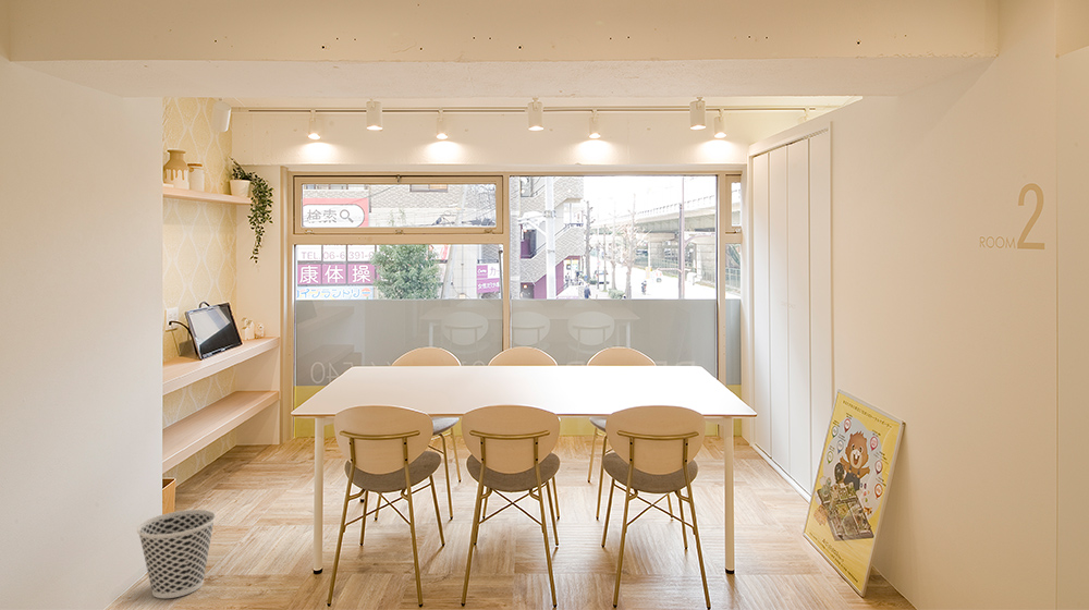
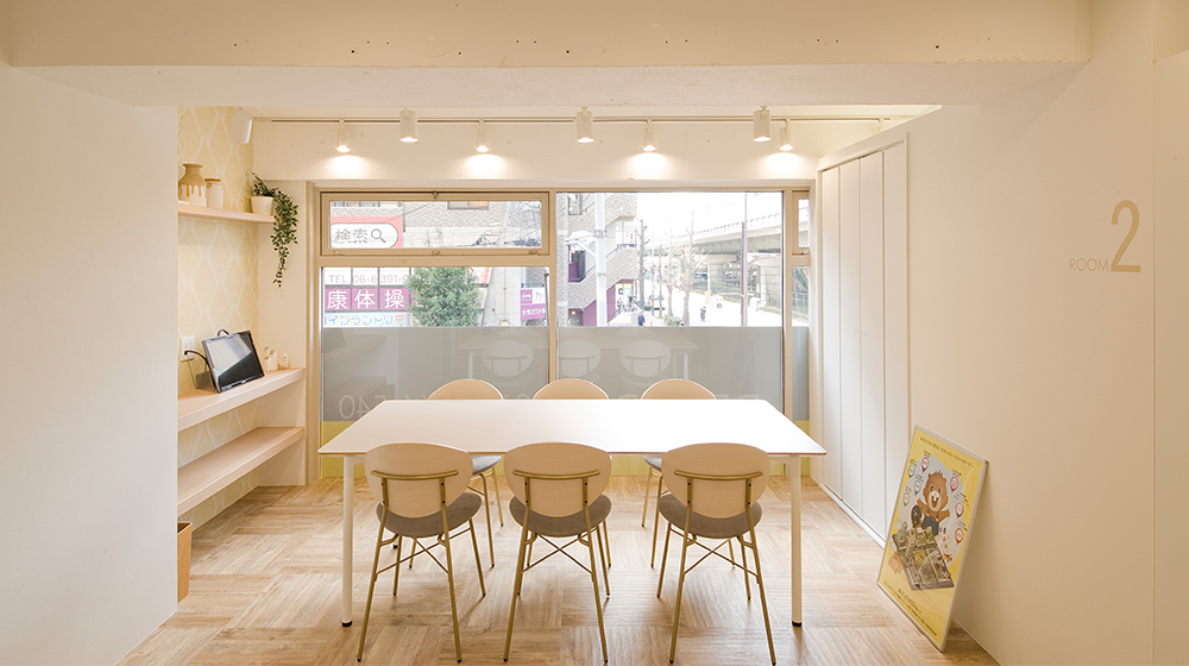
- wastebasket [136,509,217,599]
